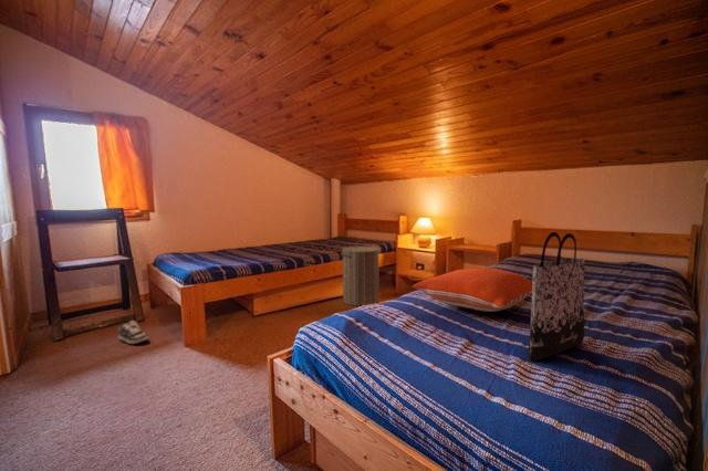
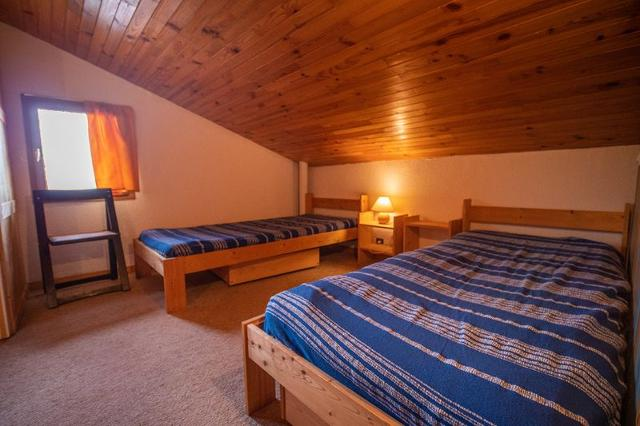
- shoe [117,320,150,345]
- tote bag [527,231,585,363]
- laundry hamper [340,239,381,307]
- pillow [410,266,532,313]
